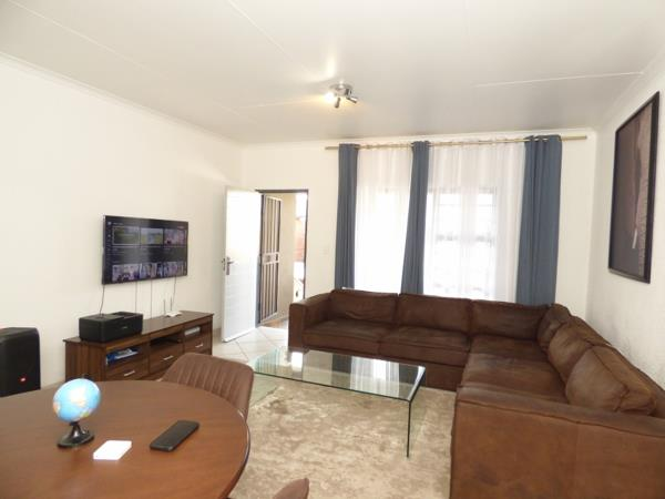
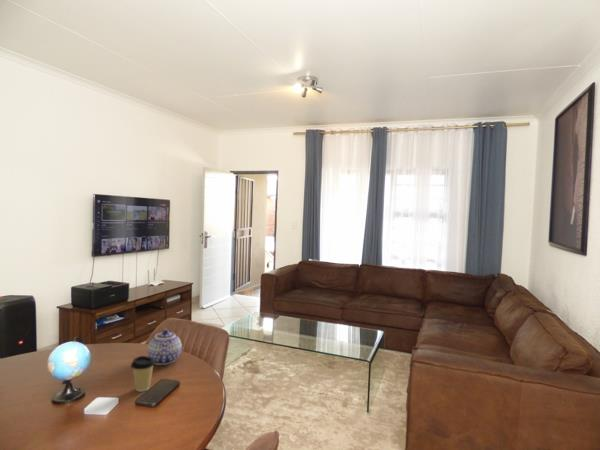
+ teapot [147,328,183,366]
+ coffee cup [130,355,156,393]
